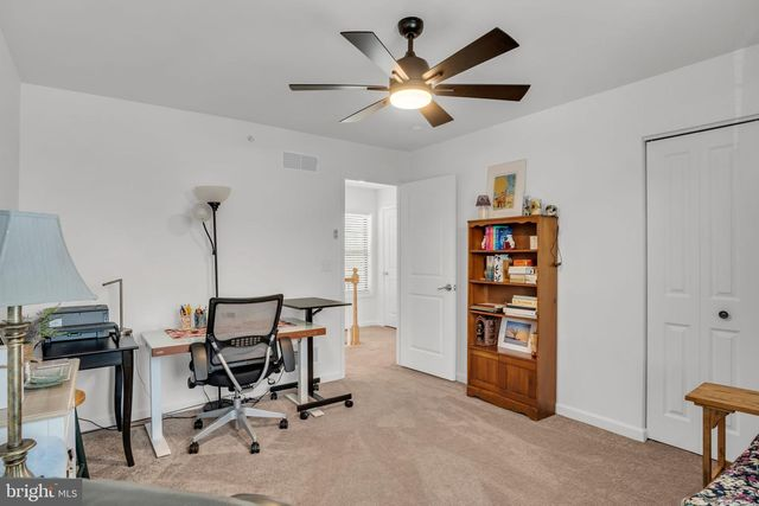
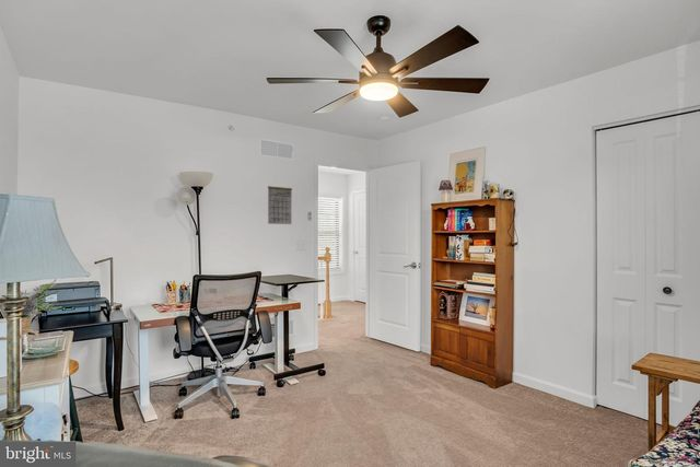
+ calendar [267,185,293,225]
